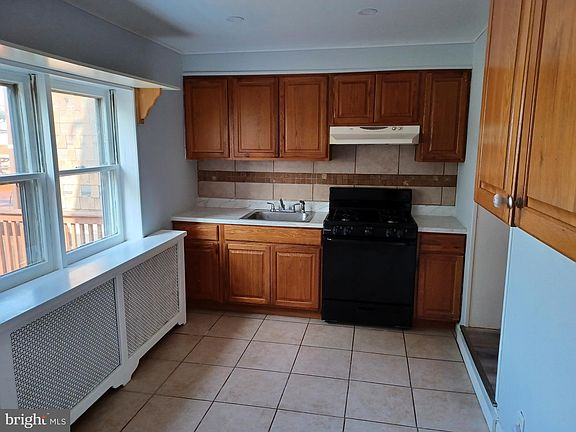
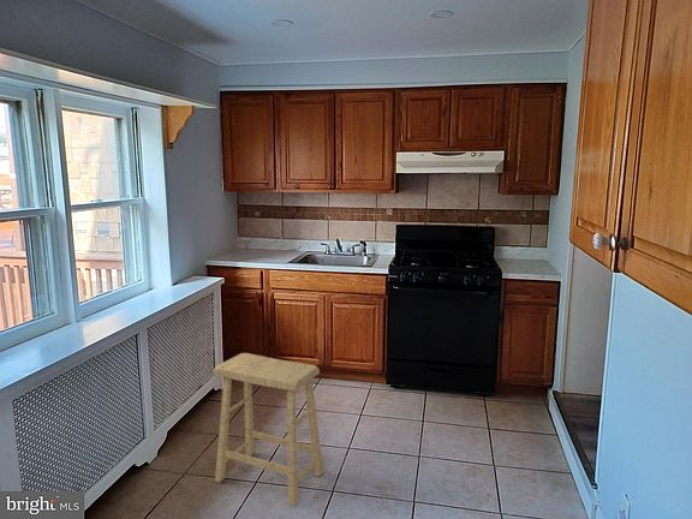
+ stool [213,352,324,507]
